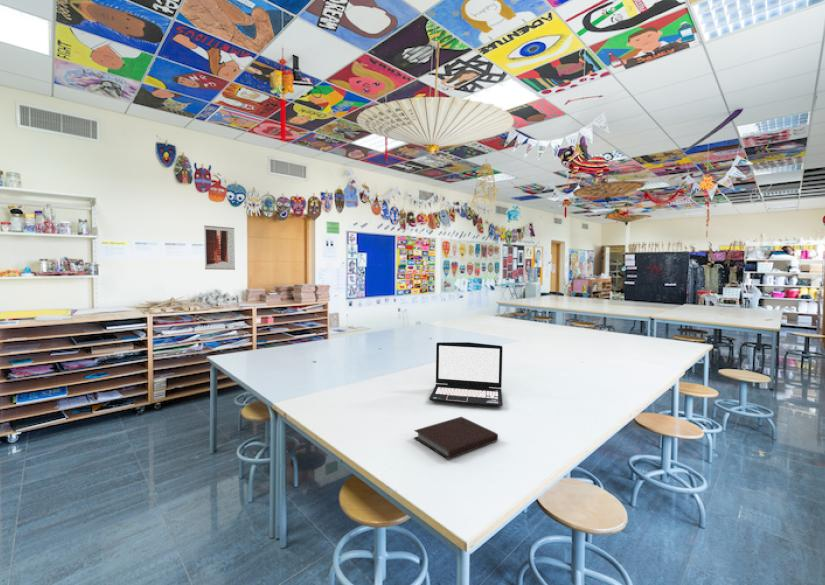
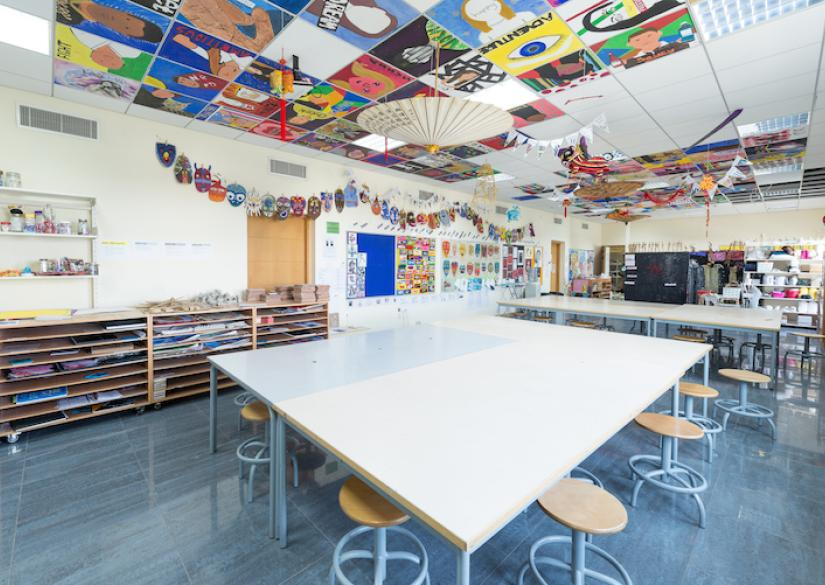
- wall art [203,224,236,271]
- laptop [428,341,504,408]
- notebook [413,416,499,460]
